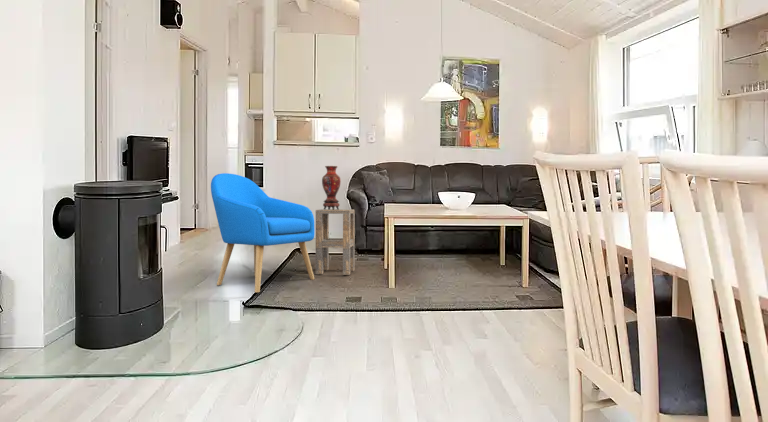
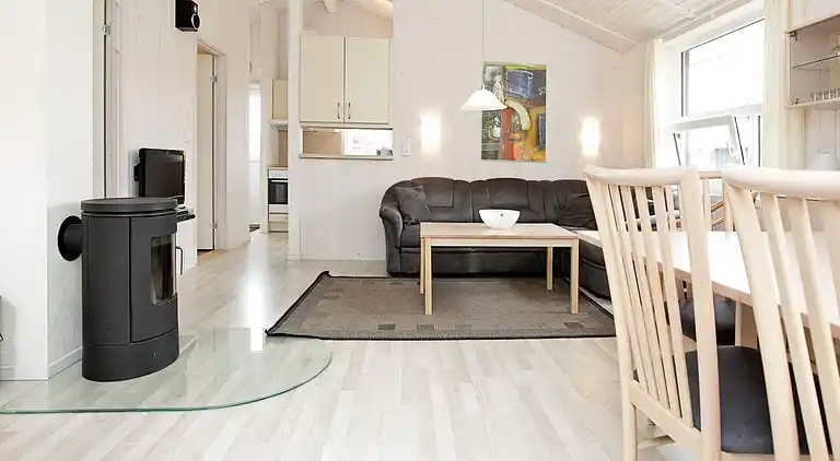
- side table [315,208,356,276]
- vase [321,165,342,210]
- armchair [210,172,316,293]
